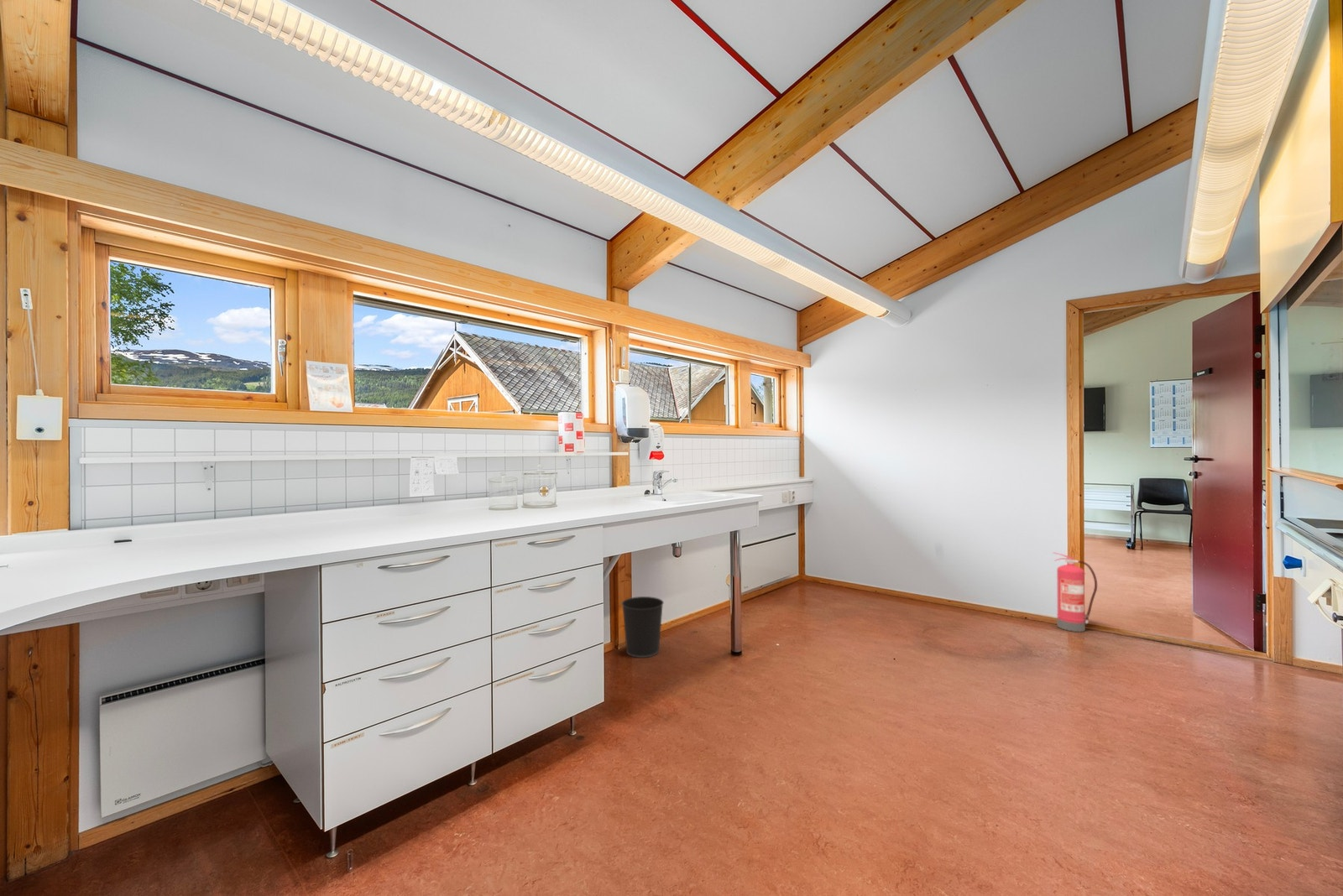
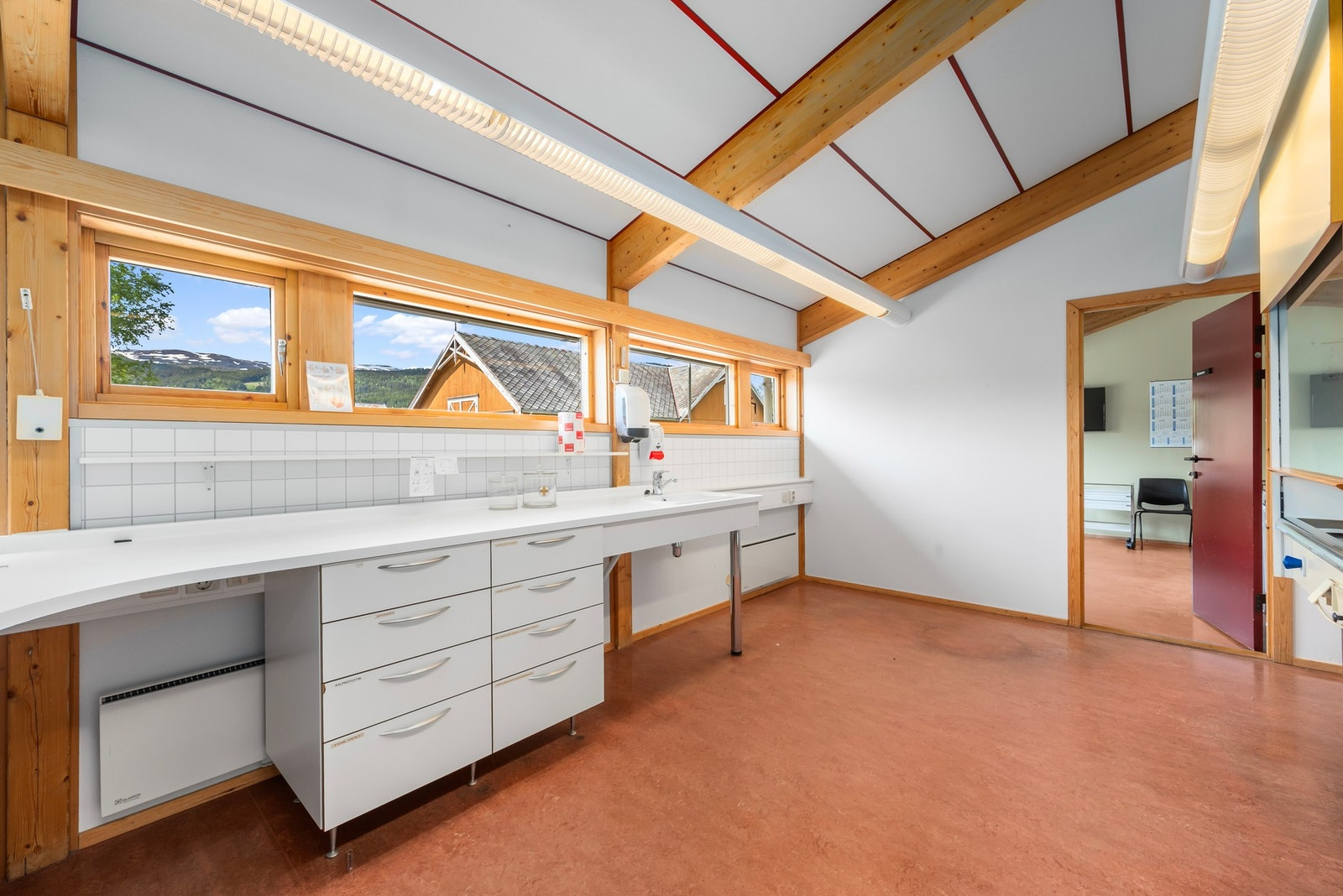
- wastebasket [620,596,665,659]
- fire extinguisher [1052,552,1098,633]
